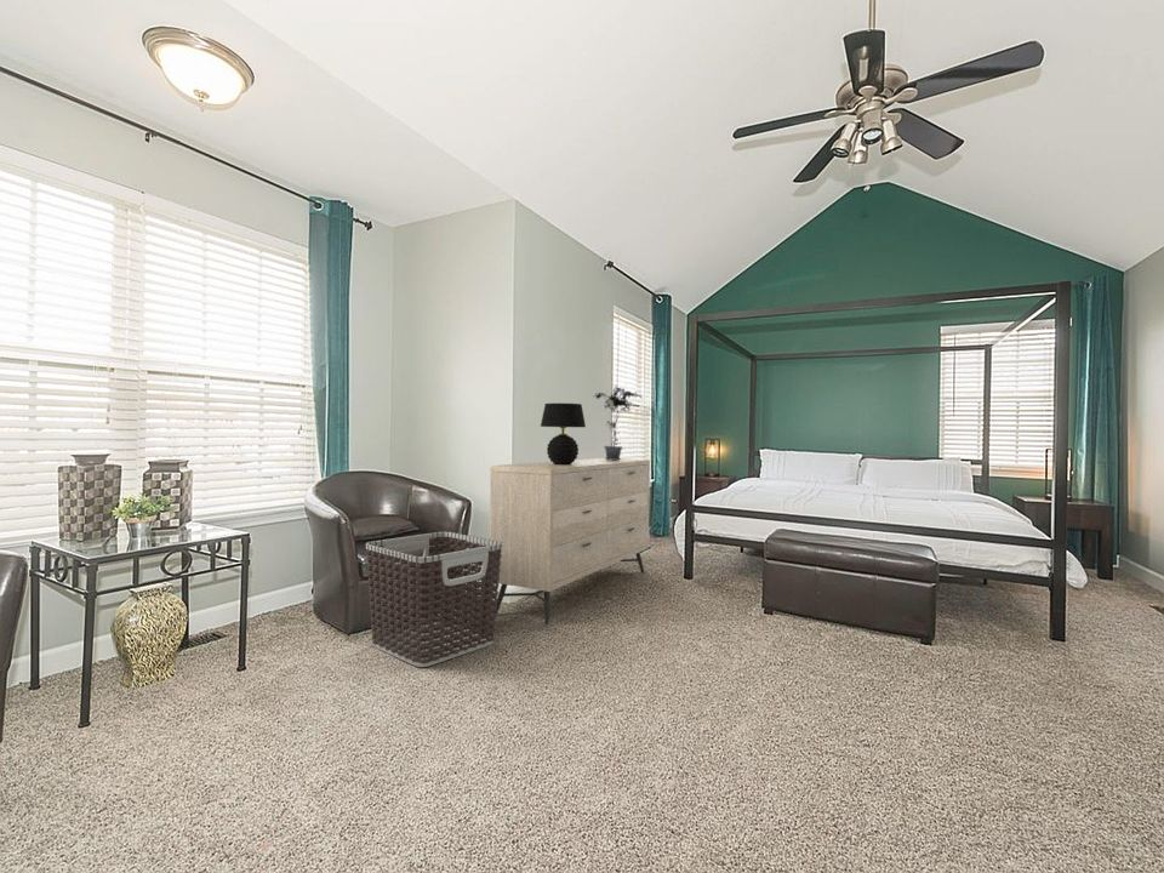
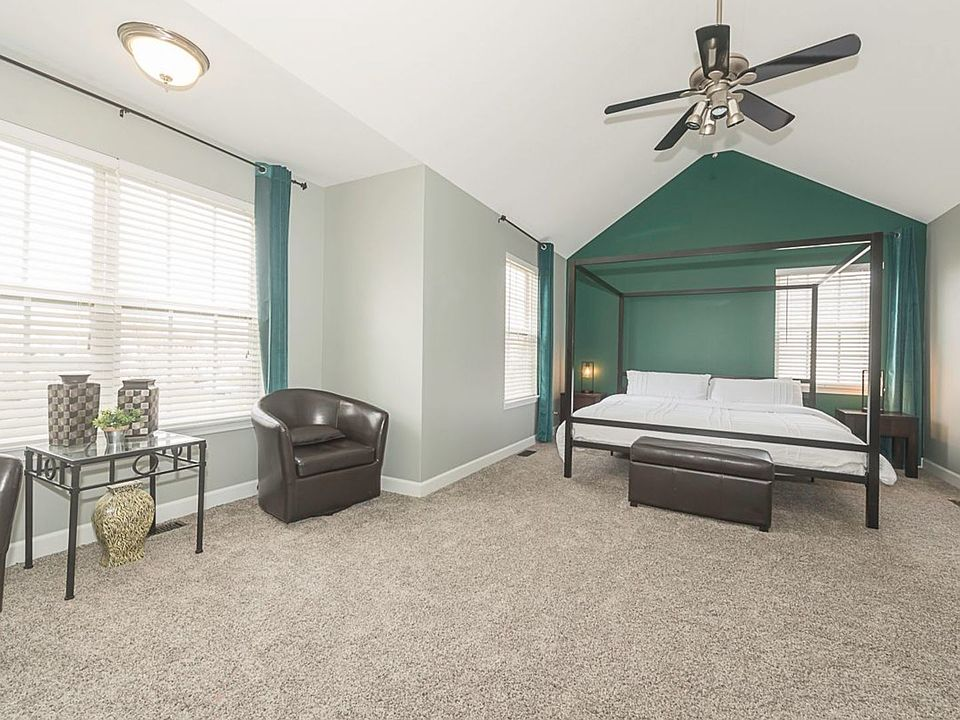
- table lamp [540,403,587,464]
- clothes hamper [364,531,503,668]
- dresser [489,457,651,626]
- potted plant [594,383,644,461]
